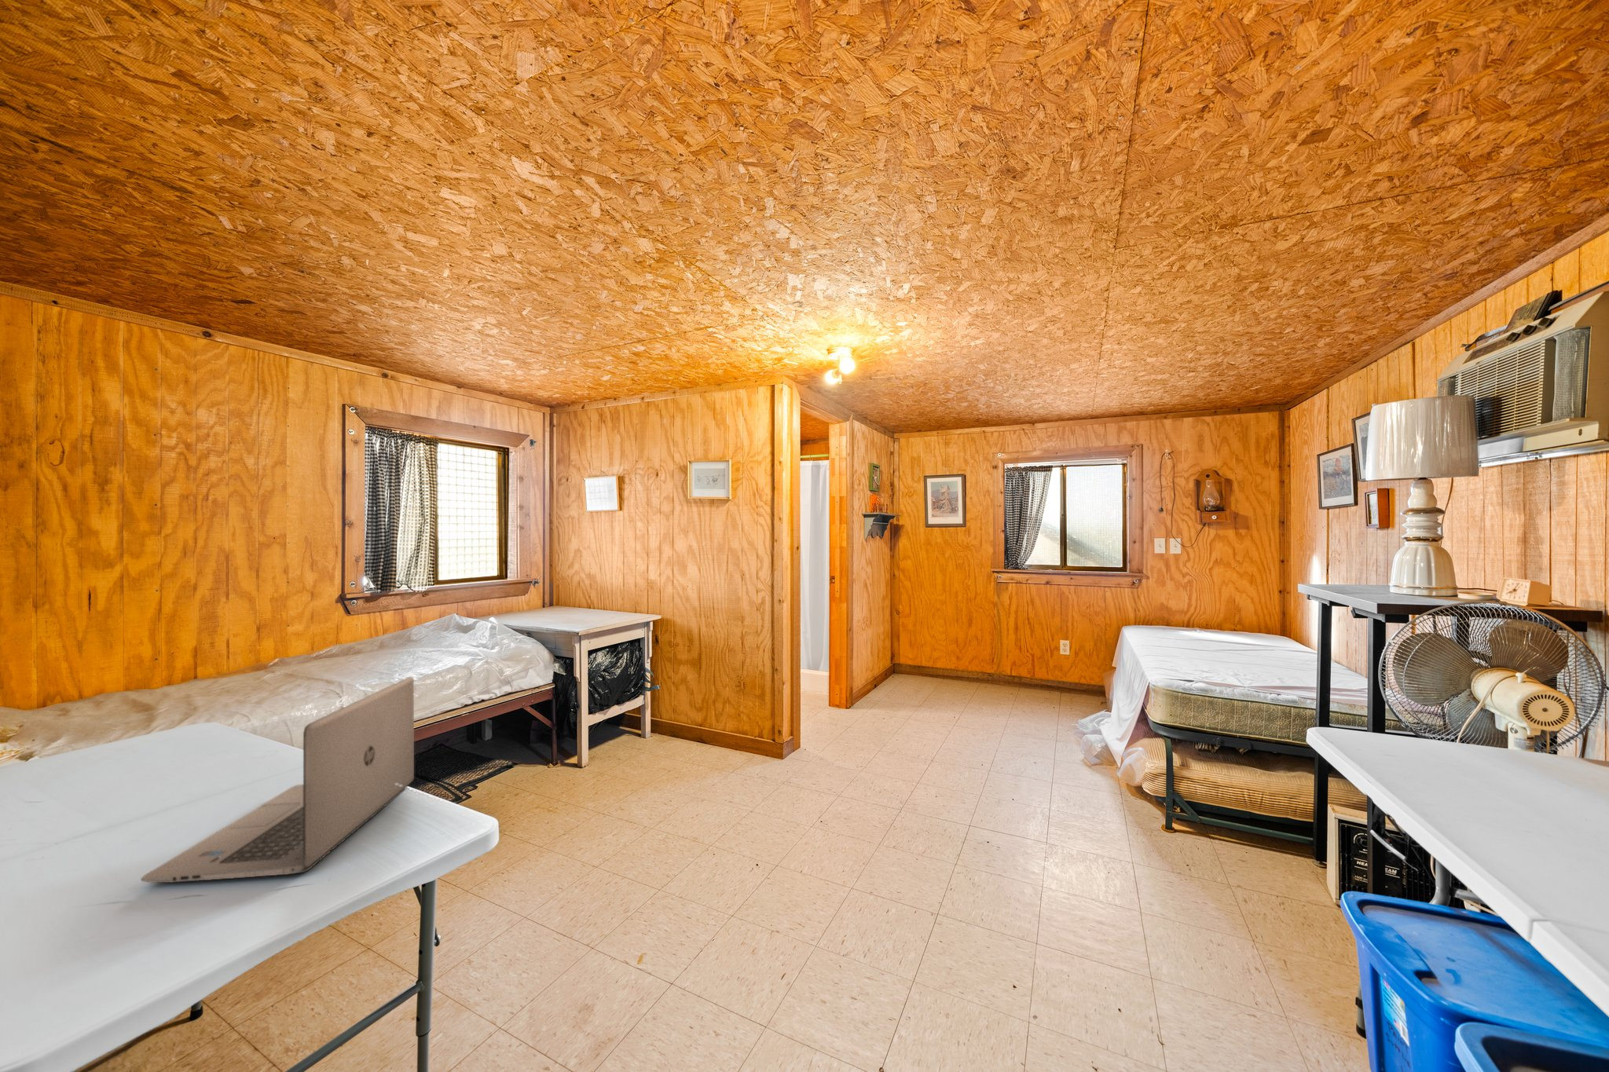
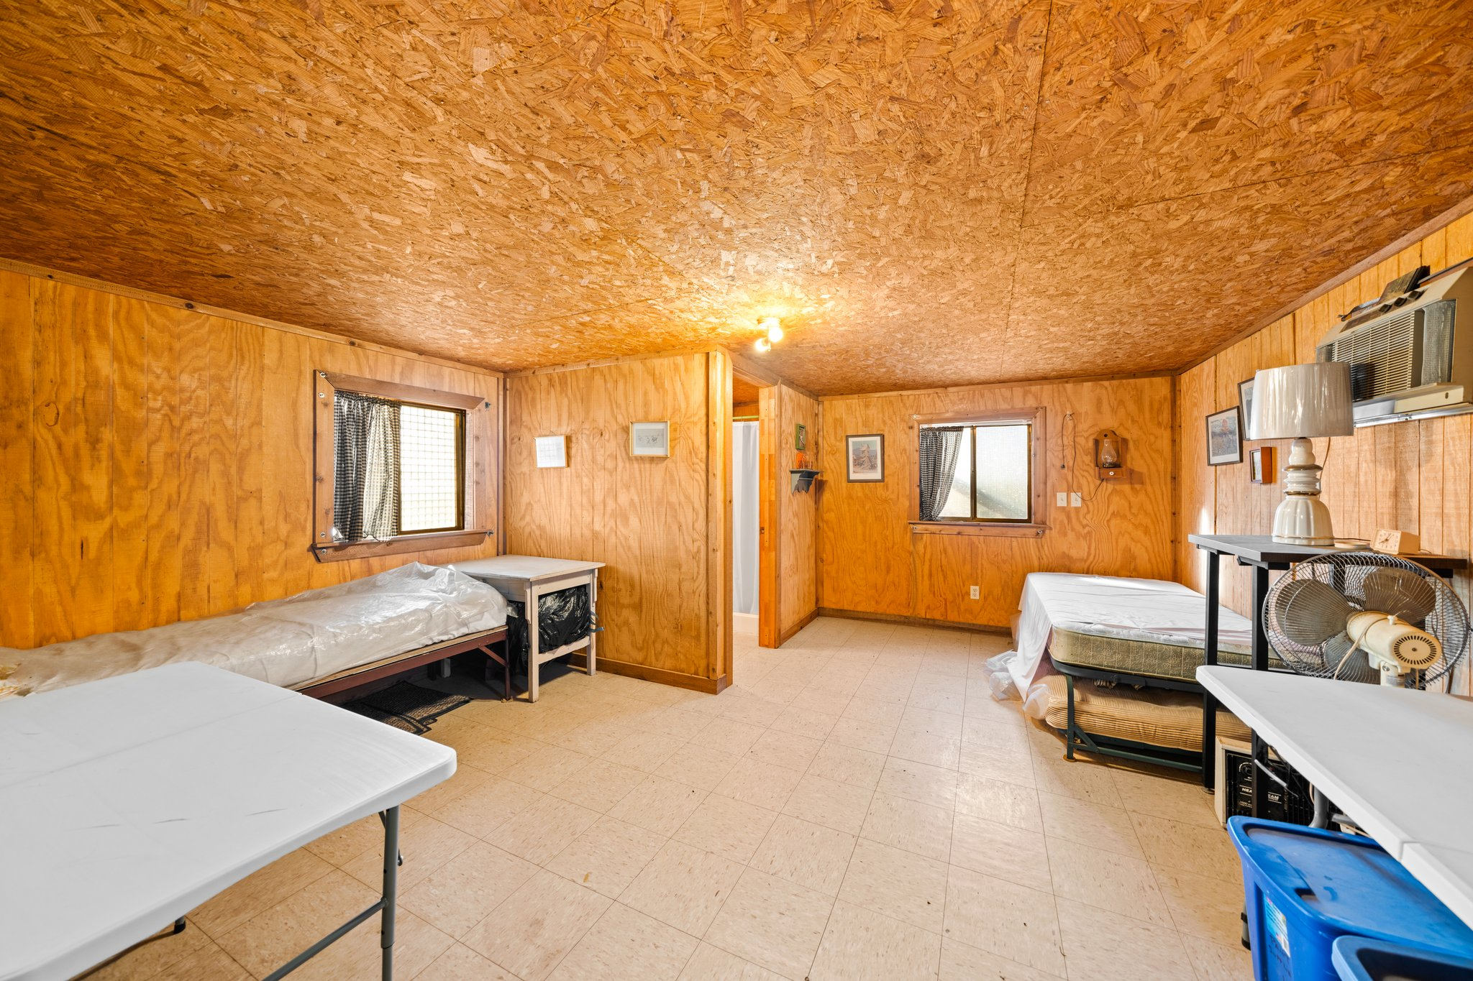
- laptop [140,676,415,883]
